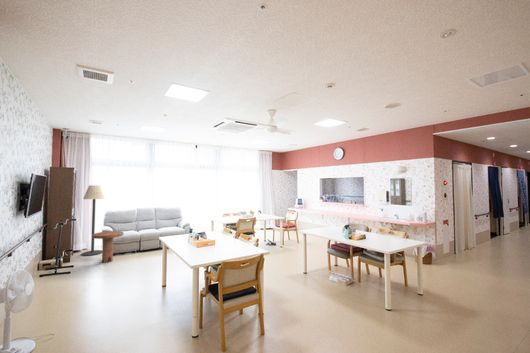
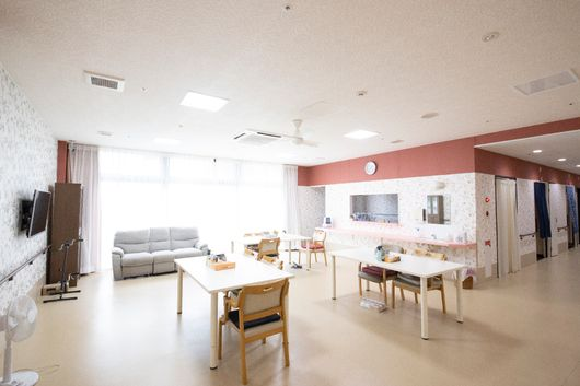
- floor lamp [81,185,106,257]
- side table [91,230,125,264]
